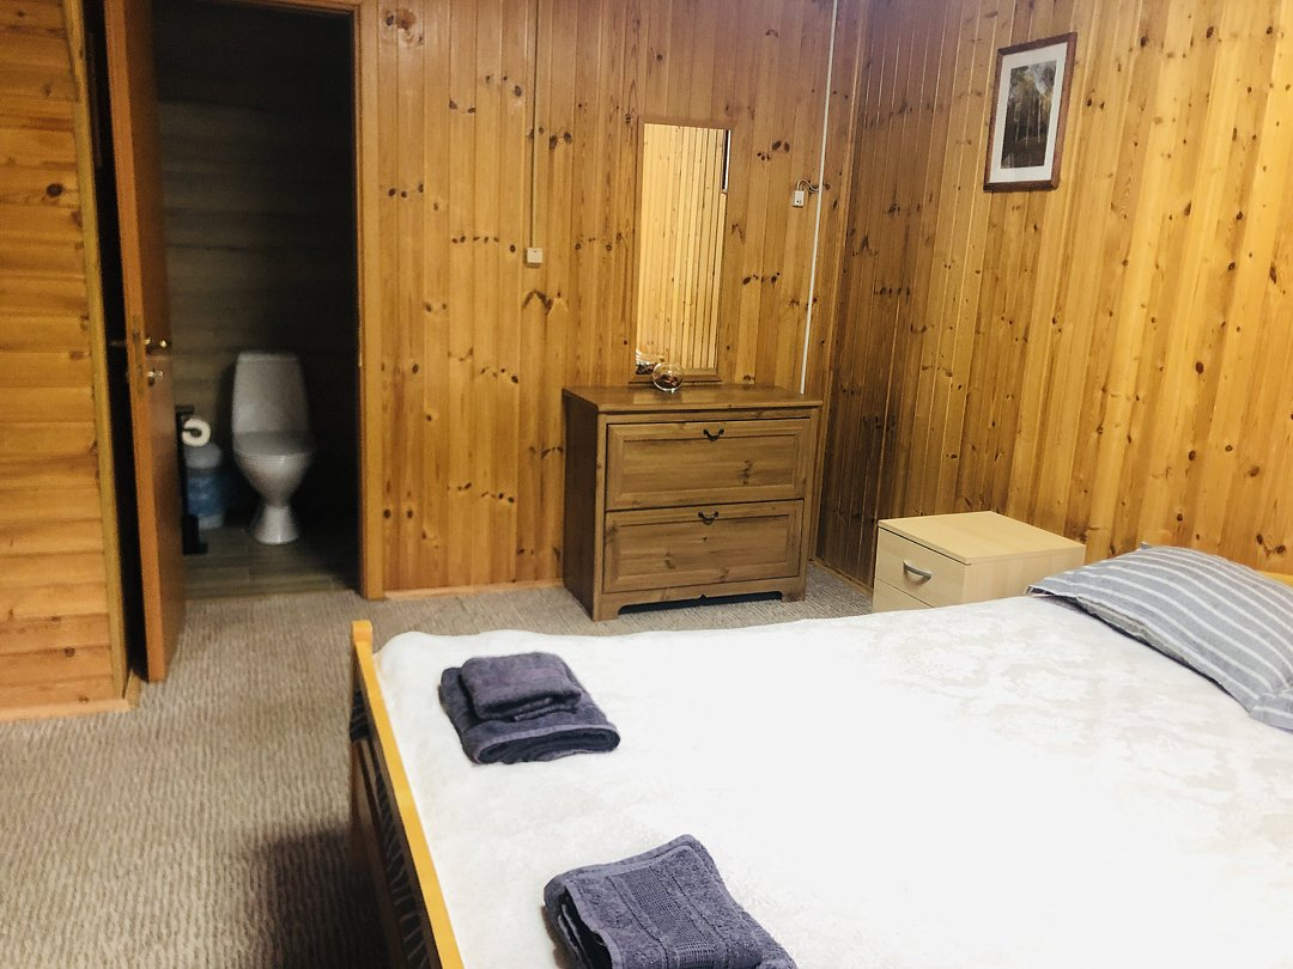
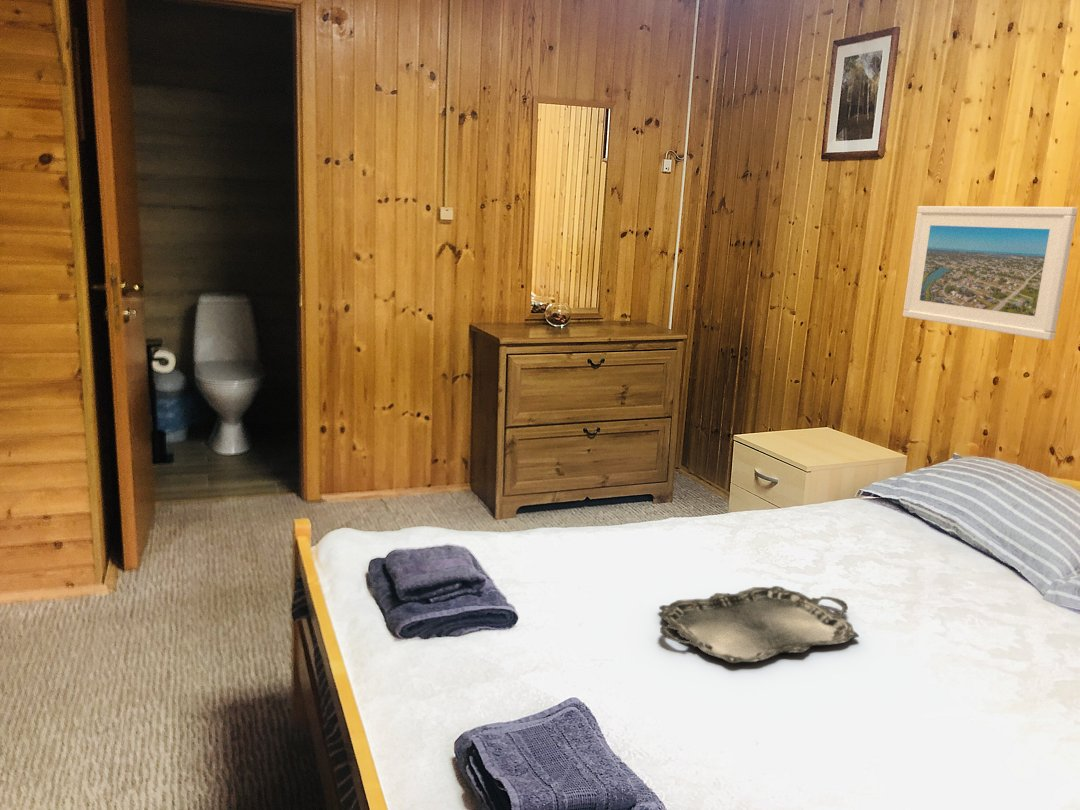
+ serving tray [658,585,860,665]
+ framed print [902,205,1079,341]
